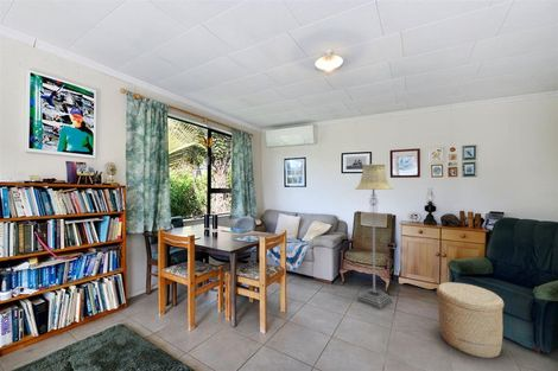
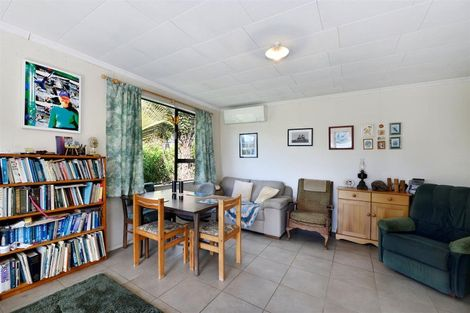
- floor lamp [354,162,394,311]
- woven basket [436,281,505,359]
